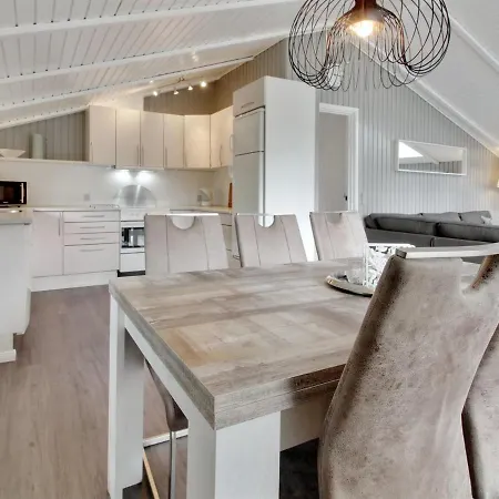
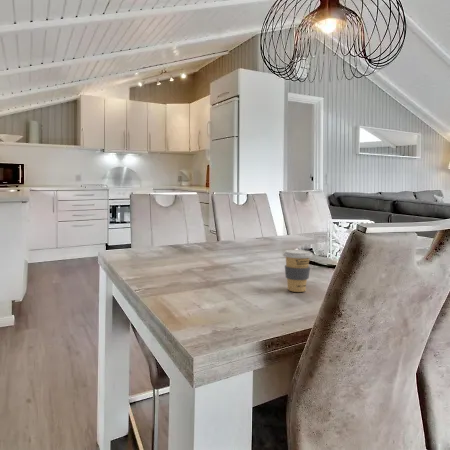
+ coffee cup [282,249,313,293]
